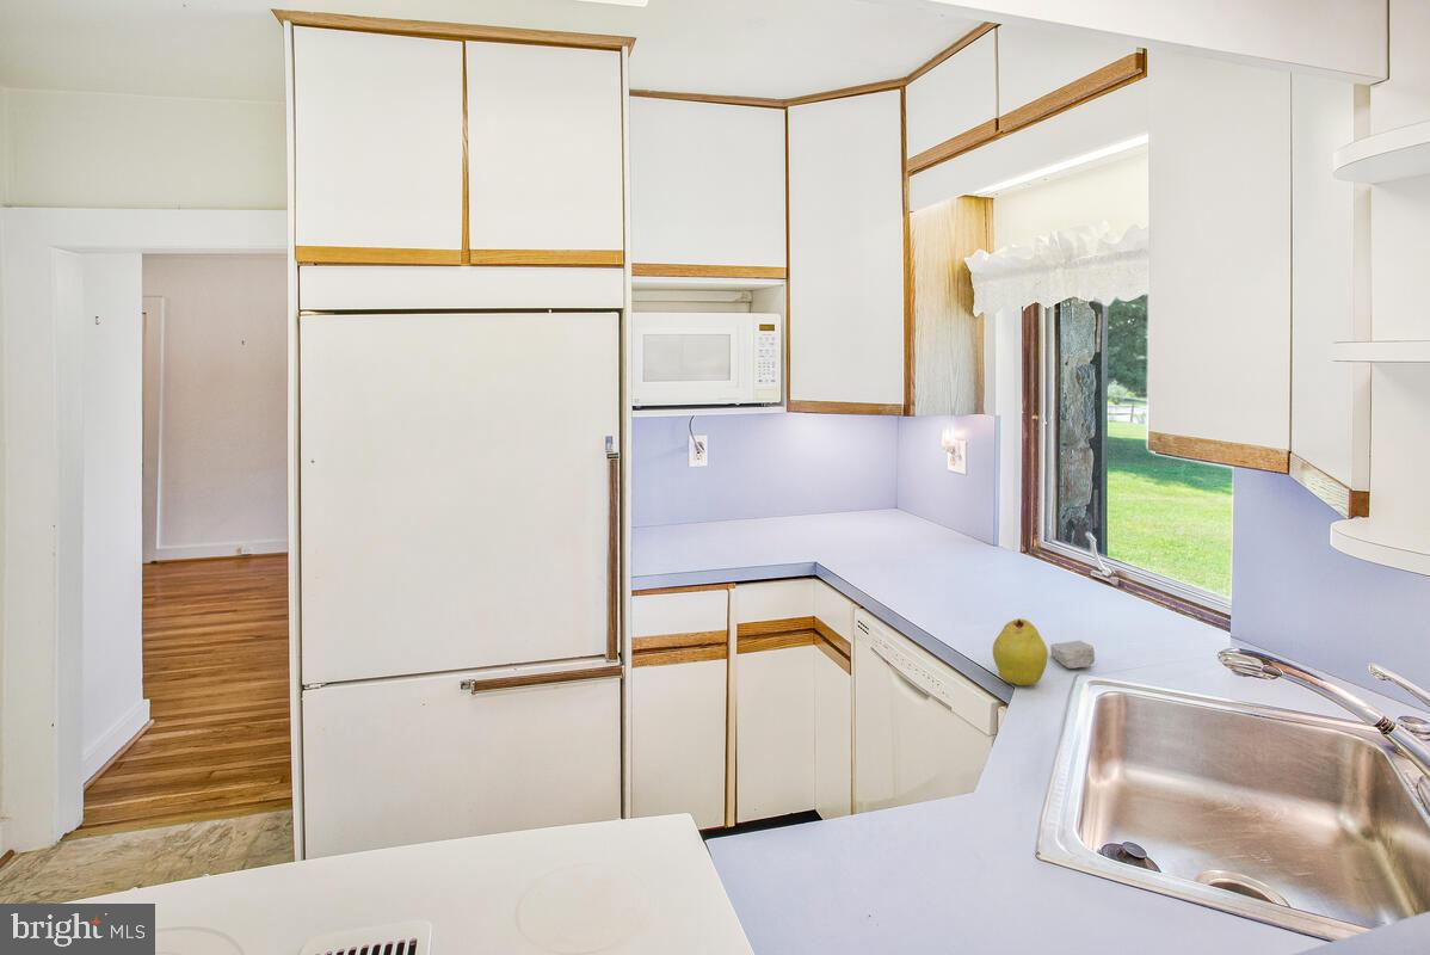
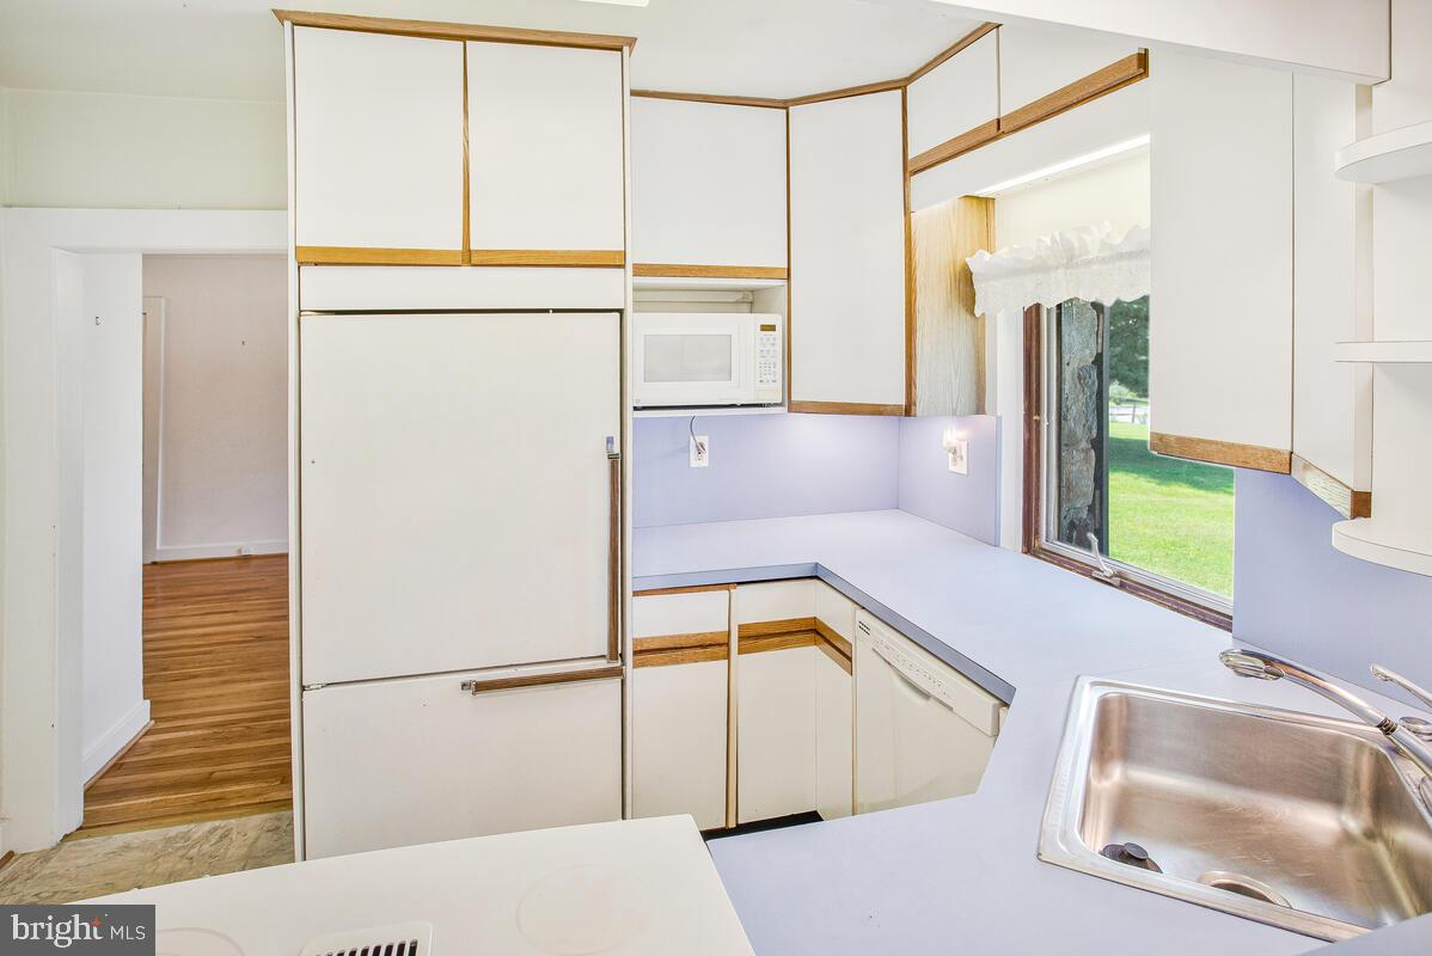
- soap bar [1049,639,1096,670]
- fruit [992,617,1049,686]
